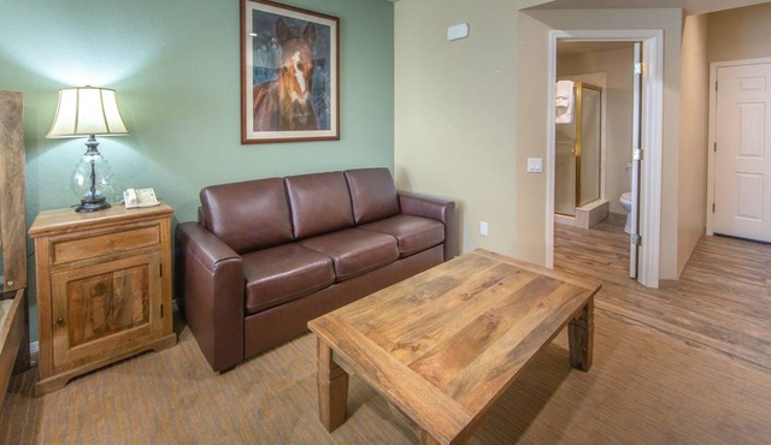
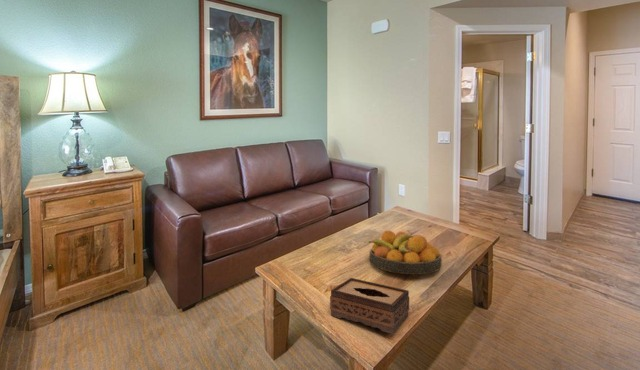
+ tissue box [329,277,410,335]
+ fruit bowl [367,230,442,275]
